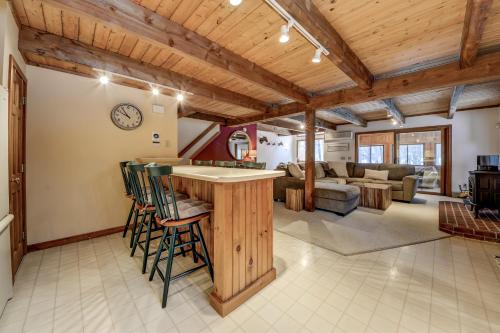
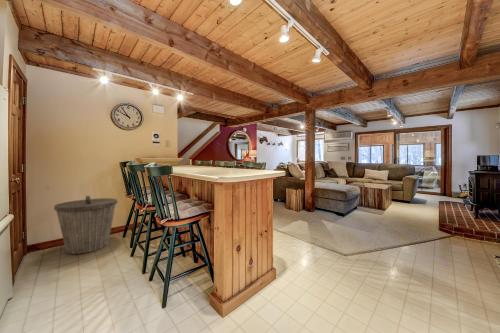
+ trash can [53,195,118,255]
